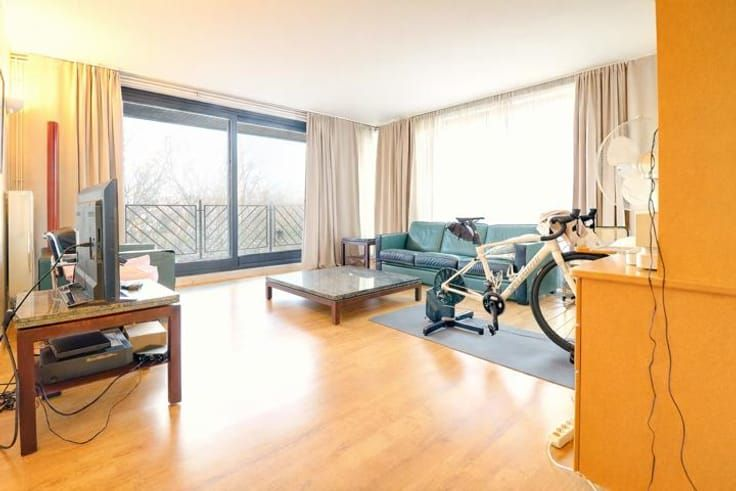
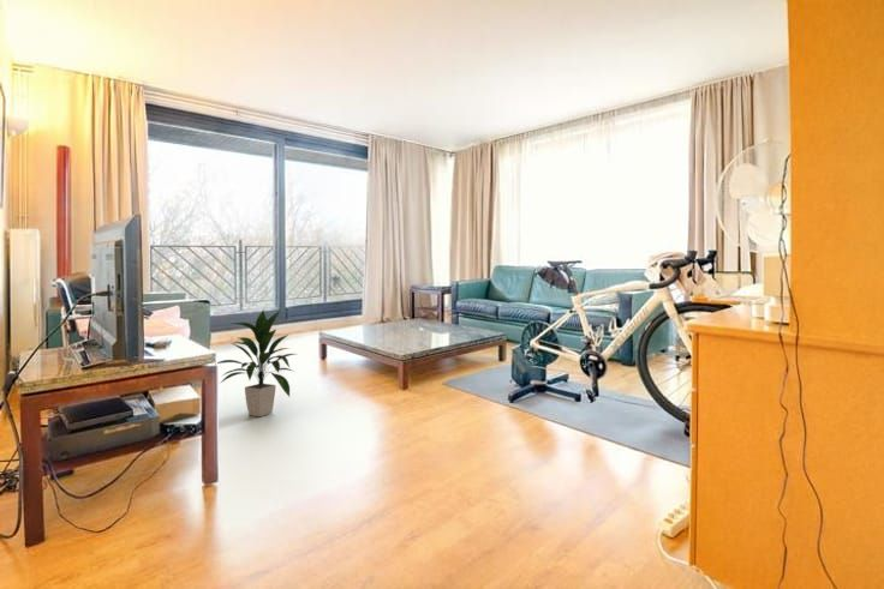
+ indoor plant [216,308,297,417]
